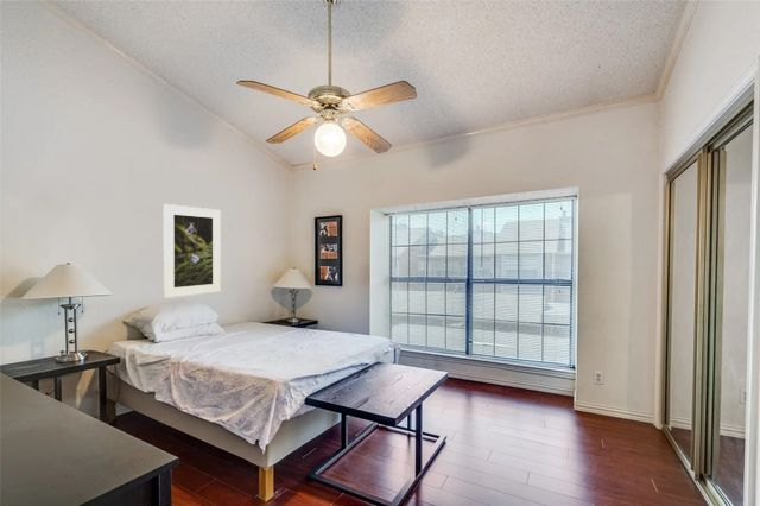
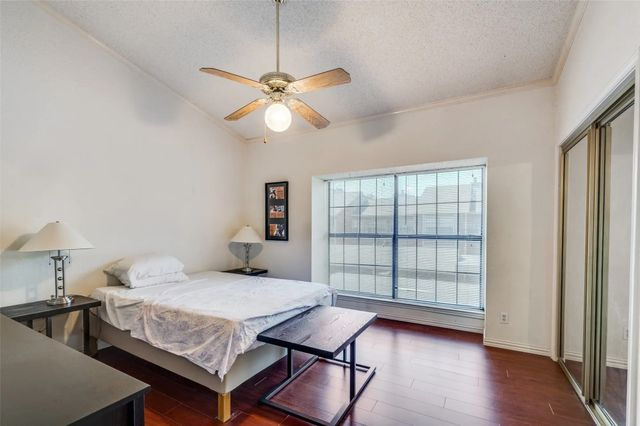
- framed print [162,203,222,299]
